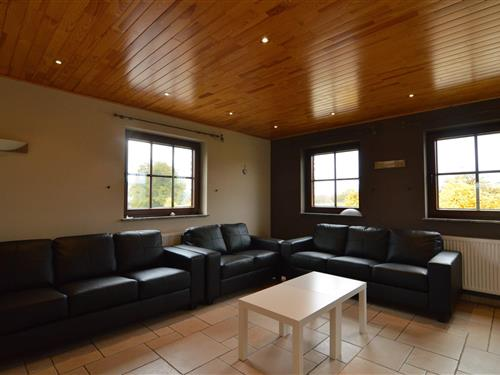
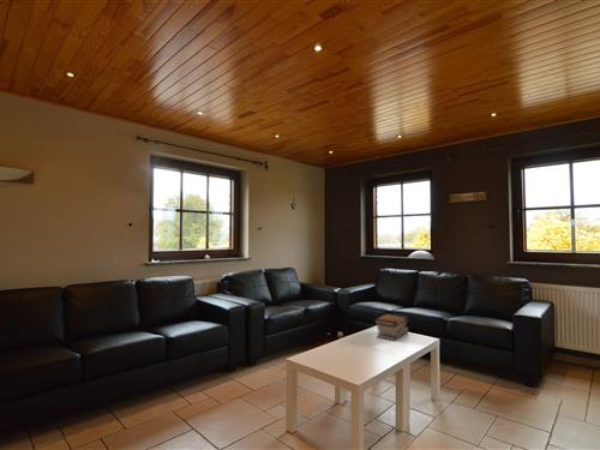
+ book stack [373,312,409,342]
